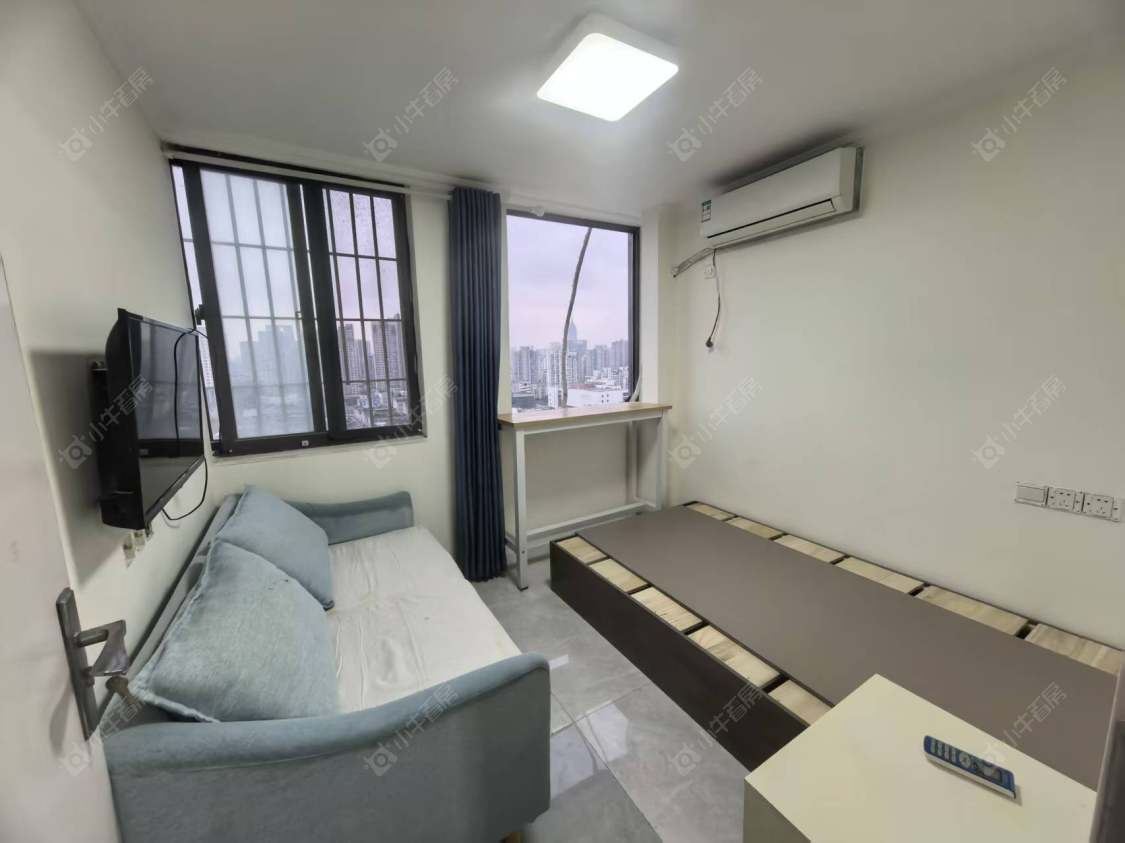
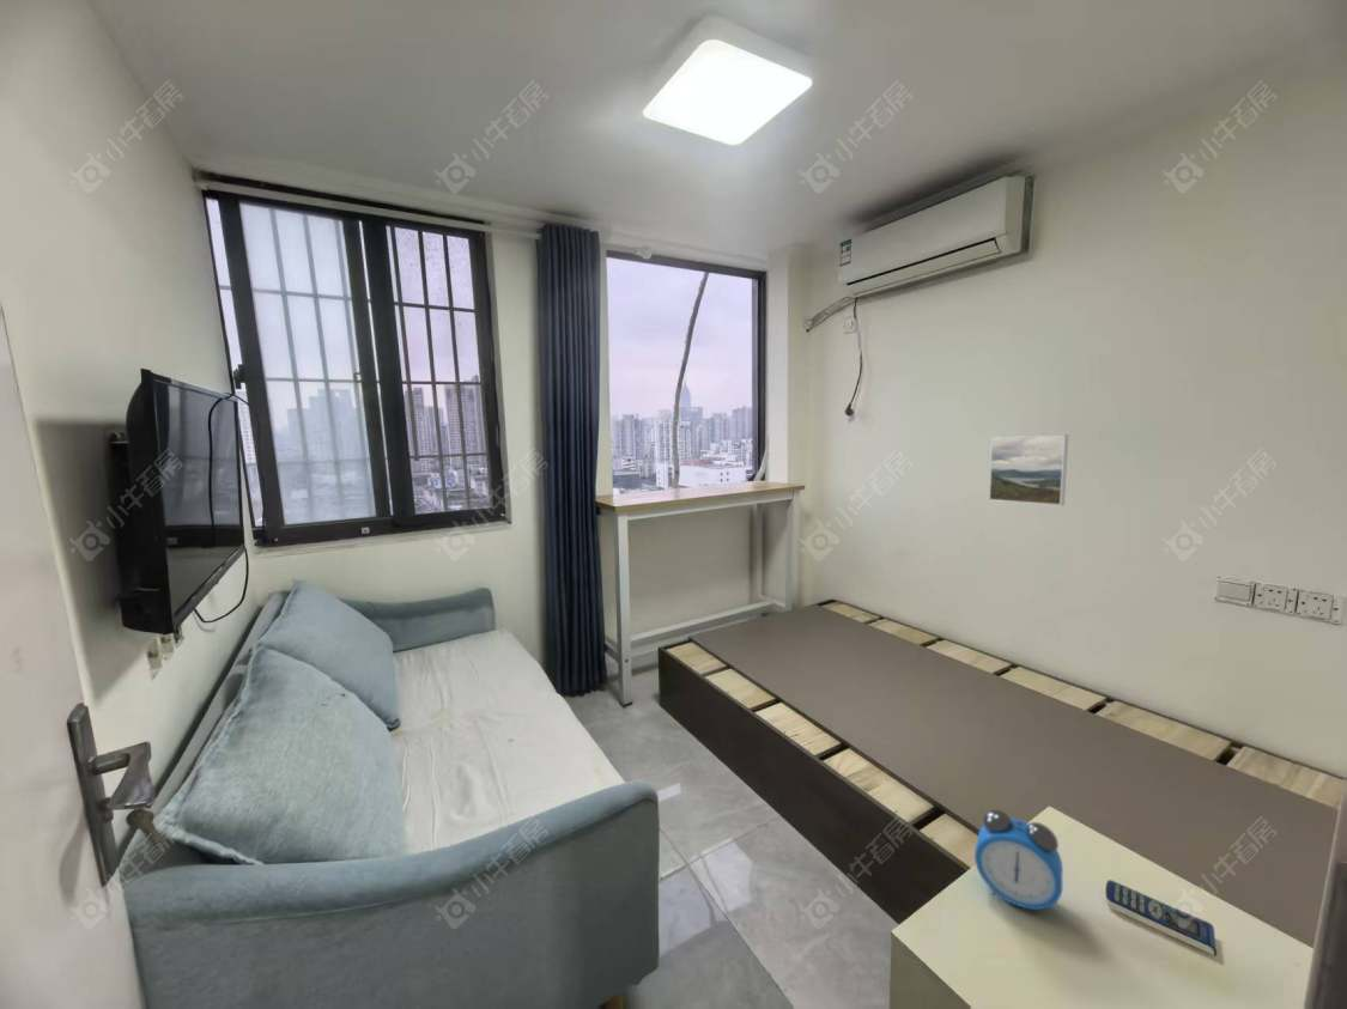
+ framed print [988,434,1069,506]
+ alarm clock [973,808,1063,914]
